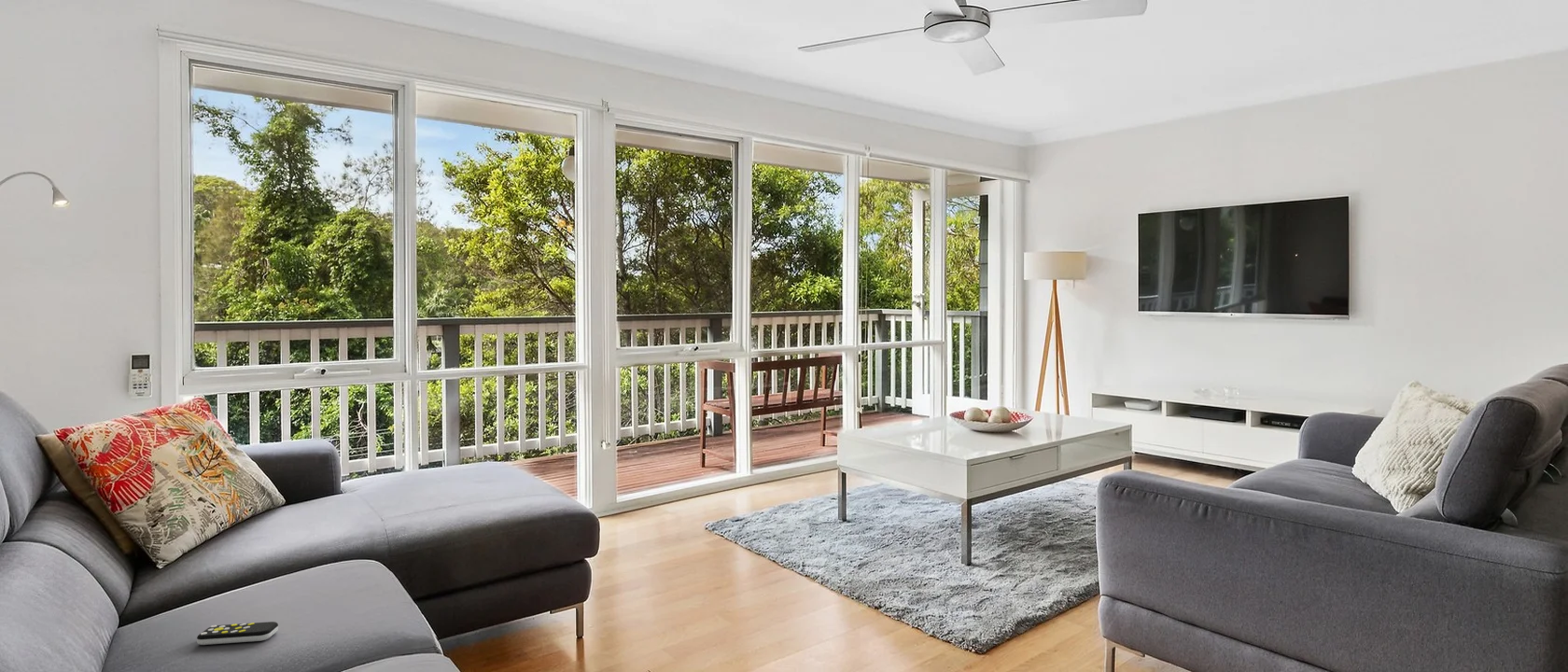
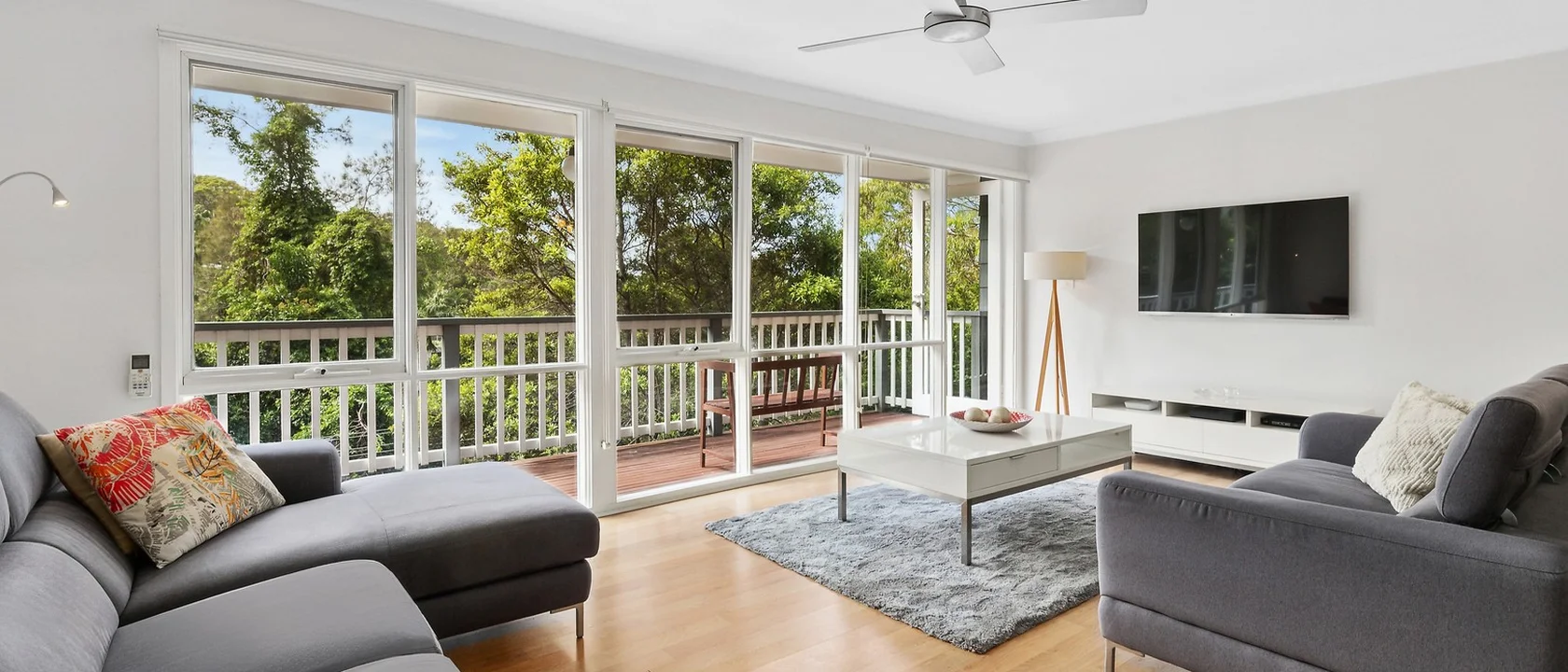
- remote control [196,621,279,646]
